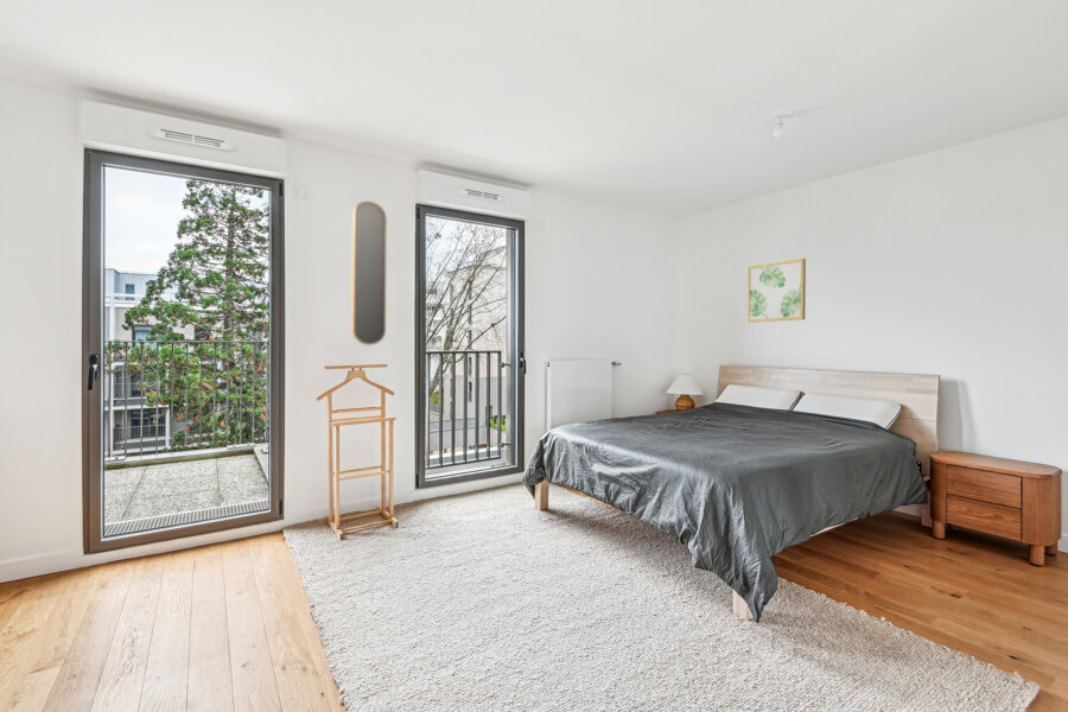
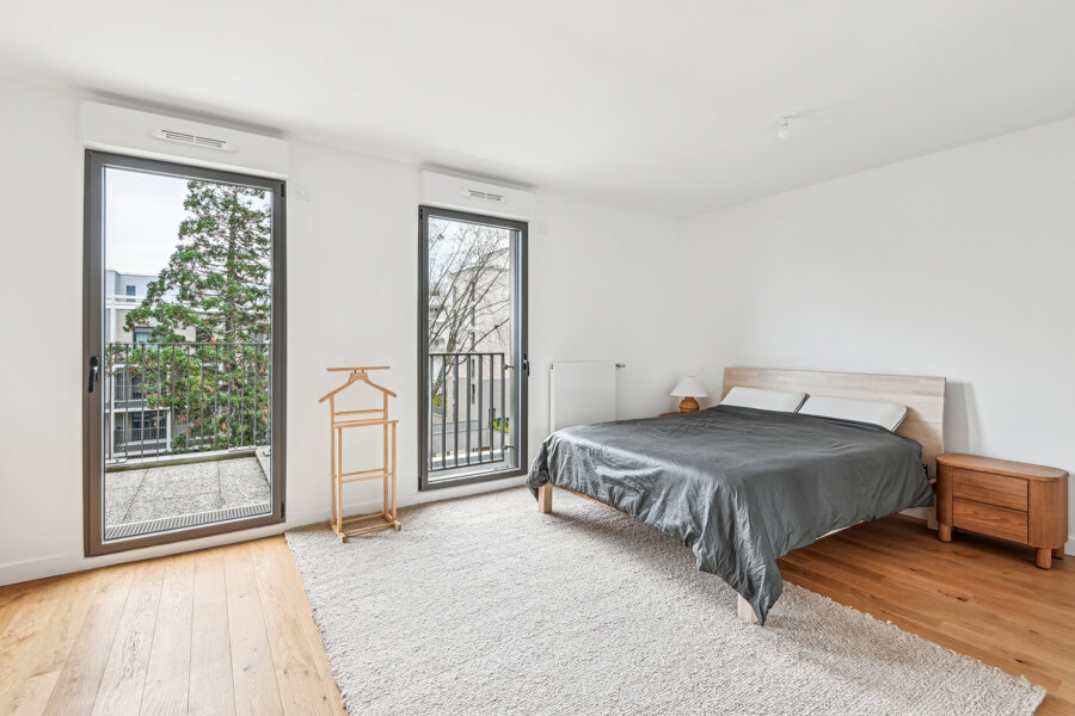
- home mirror [351,201,388,347]
- wall art [746,258,807,324]
